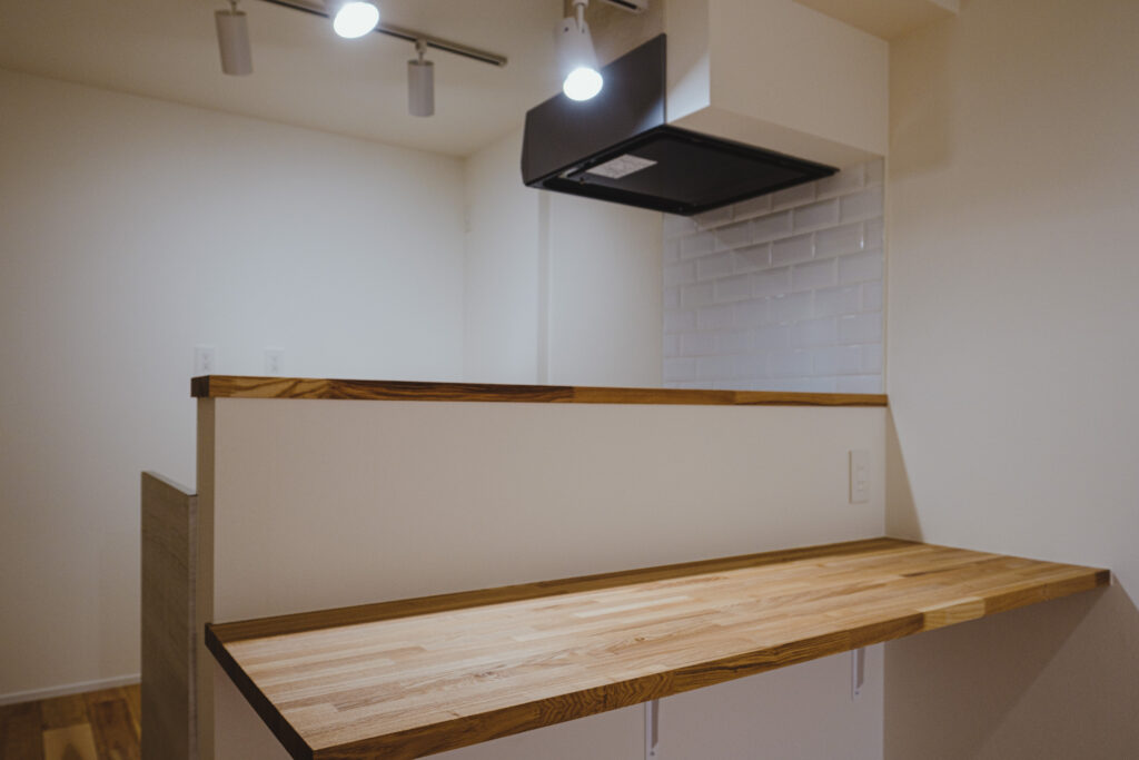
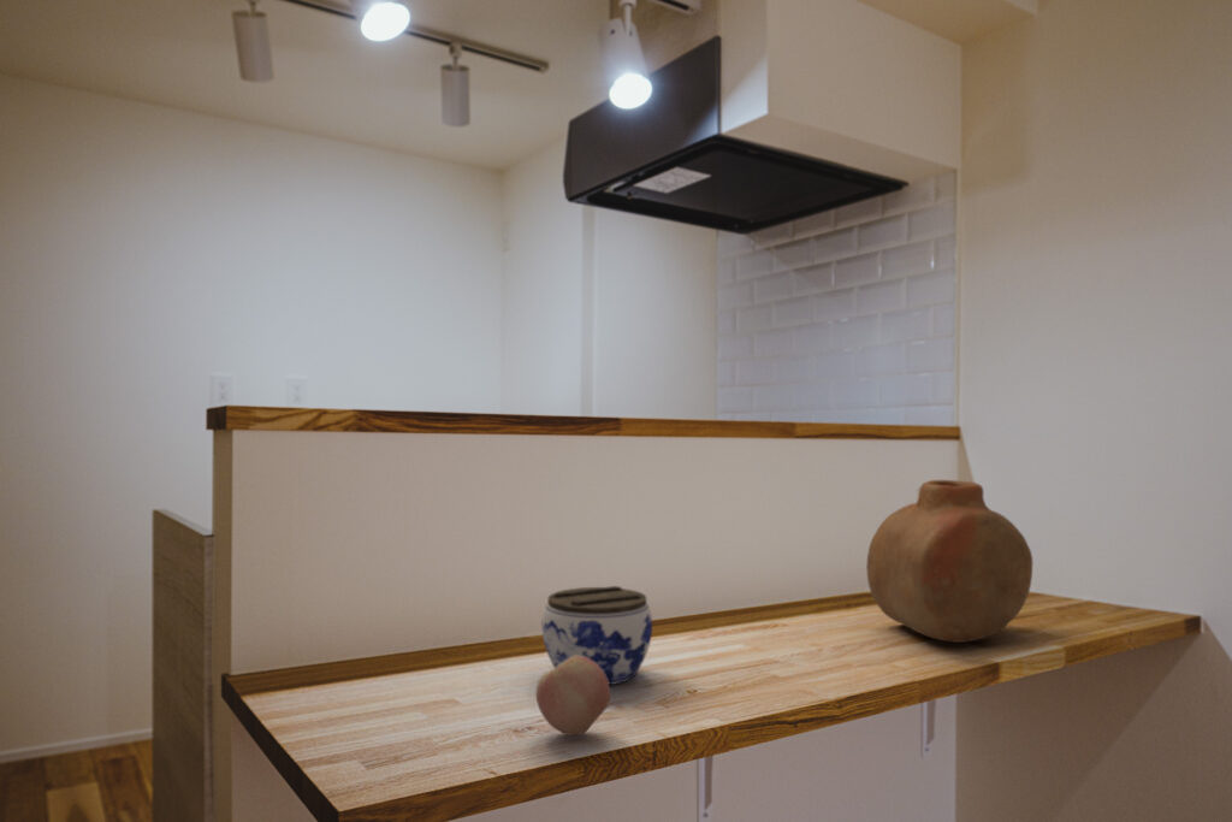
+ jar [541,585,653,686]
+ apple [535,656,611,737]
+ vase [865,479,1033,644]
